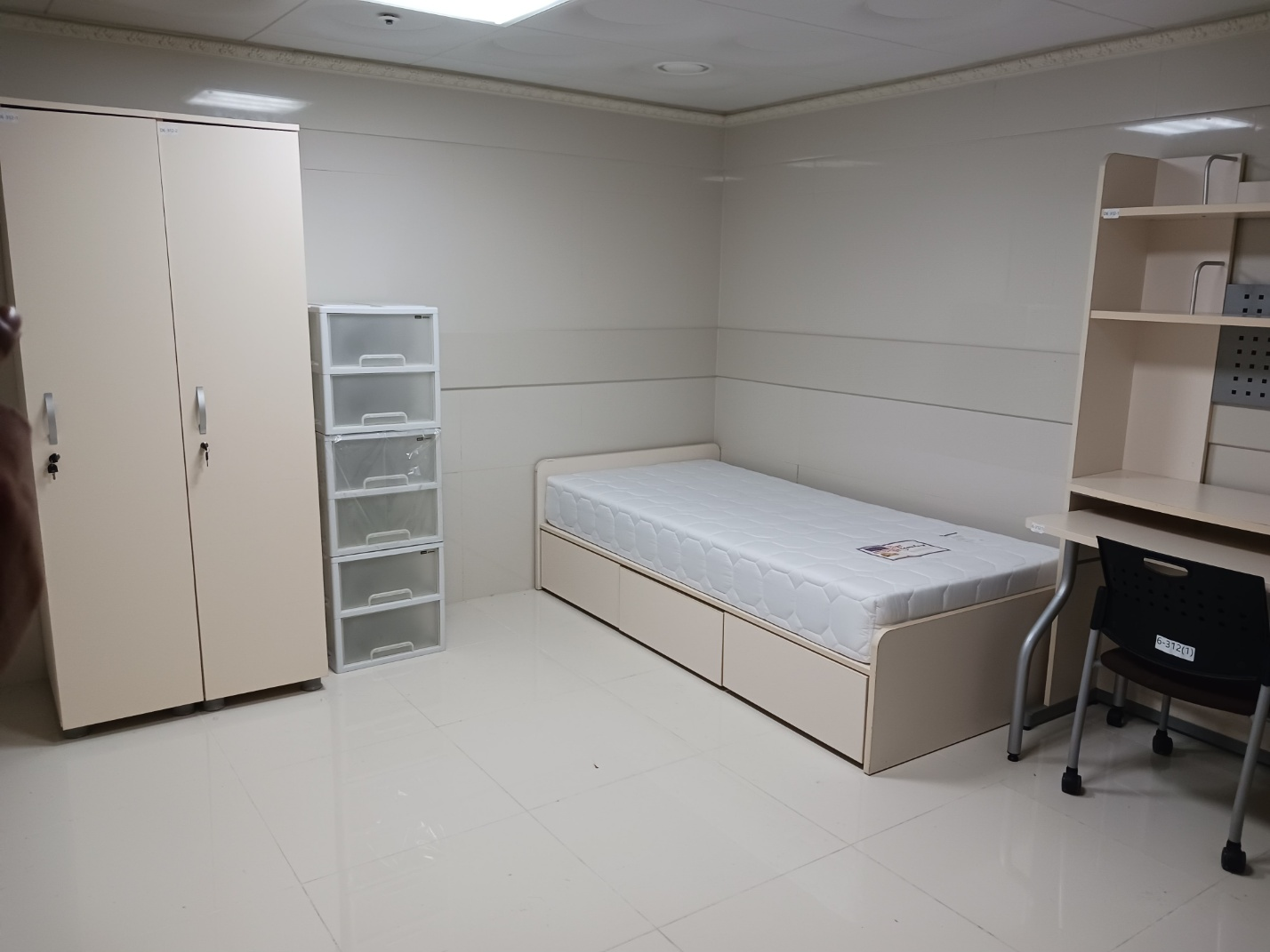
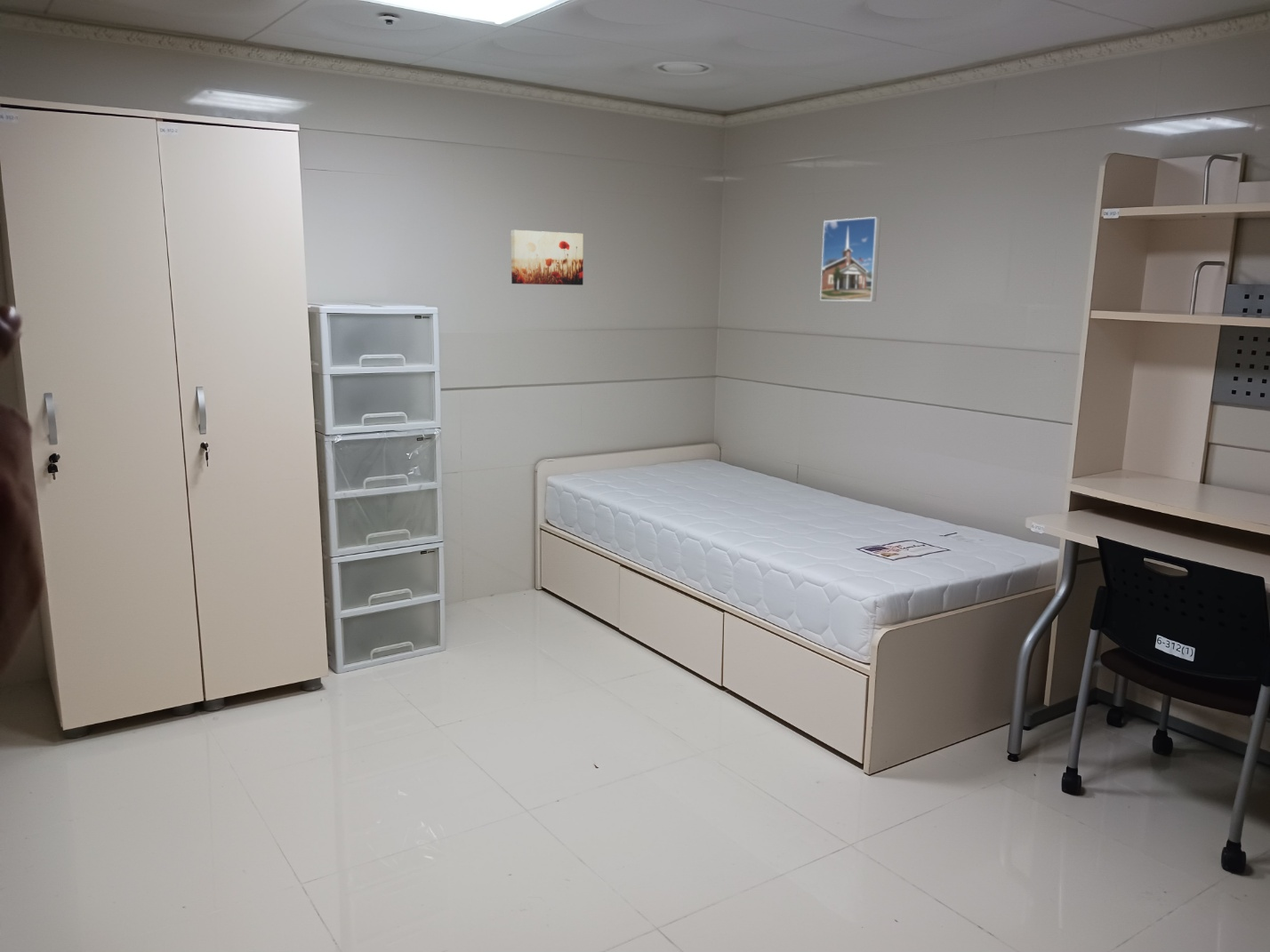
+ wall art [510,229,584,286]
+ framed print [819,216,881,302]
